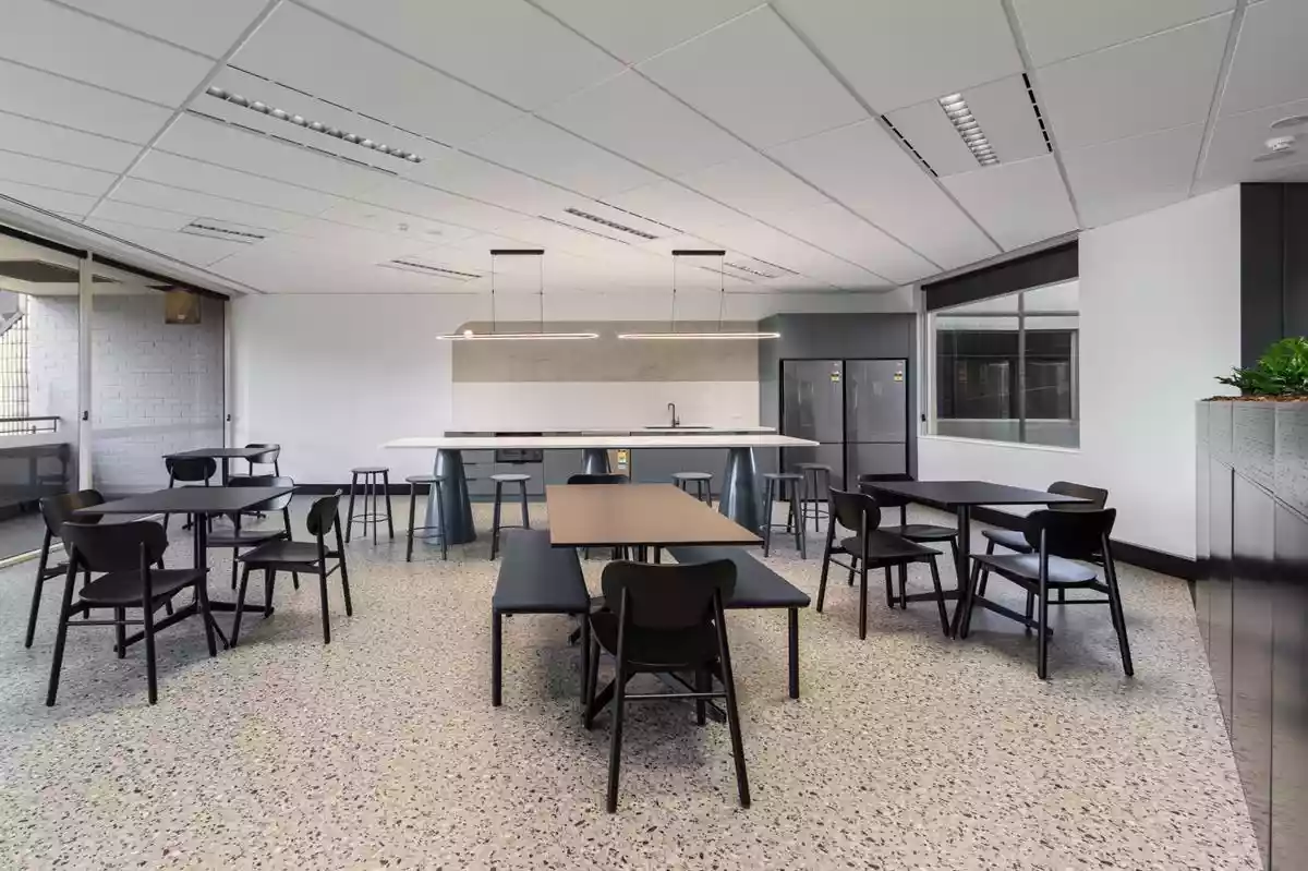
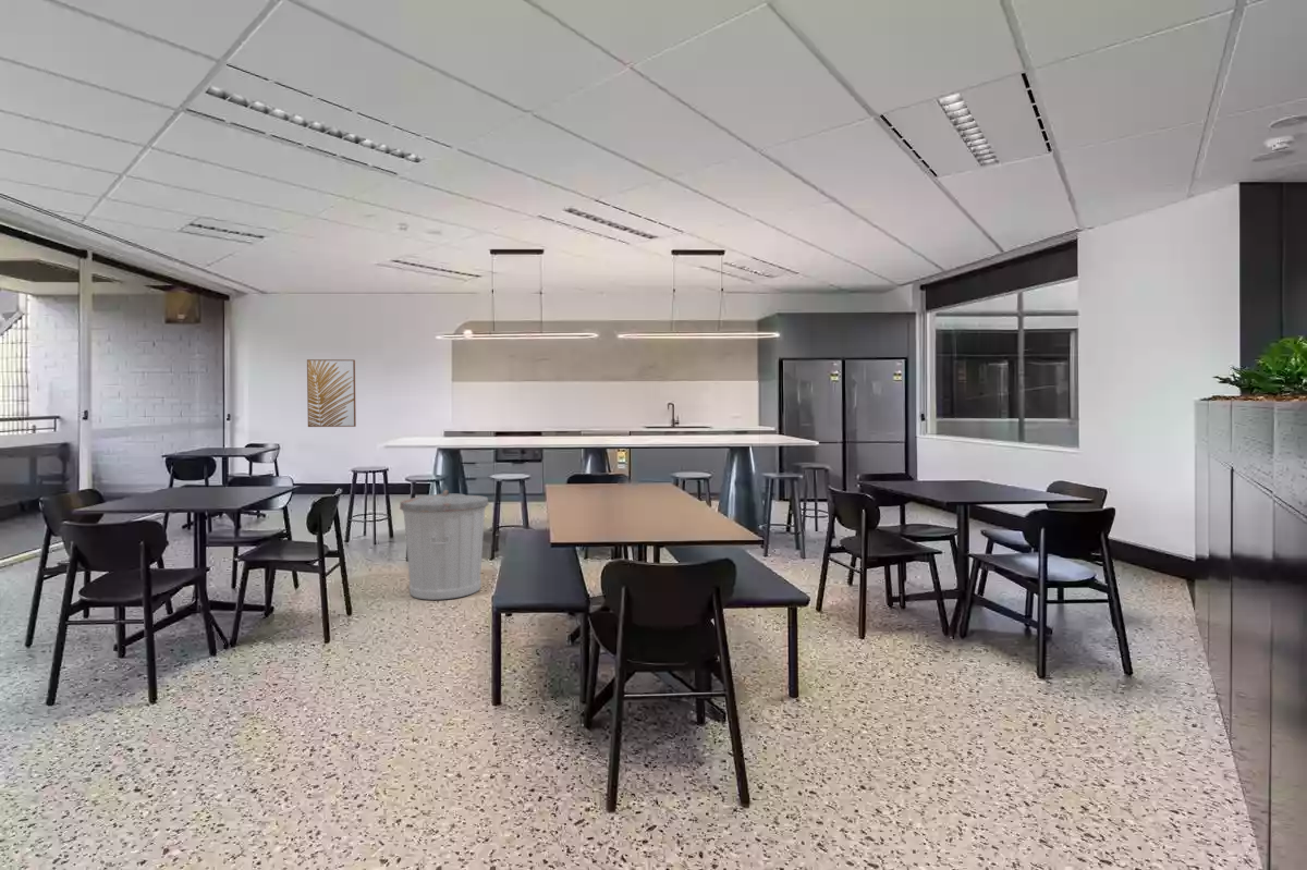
+ wall art [306,358,357,428]
+ trash can [399,489,489,601]
